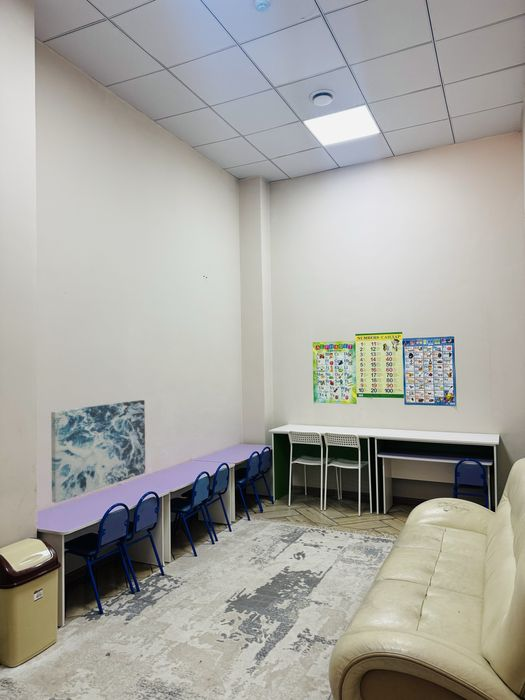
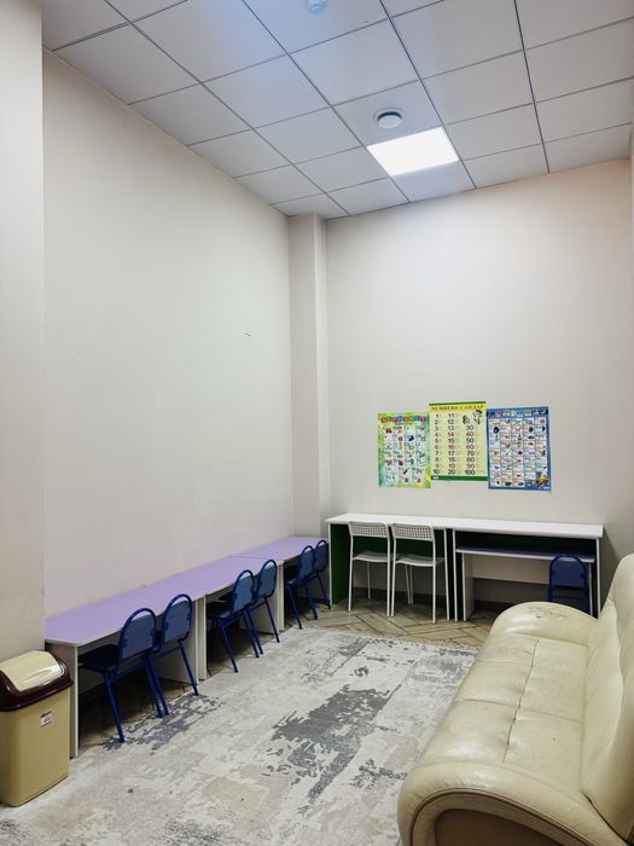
- wall art [50,399,146,504]
